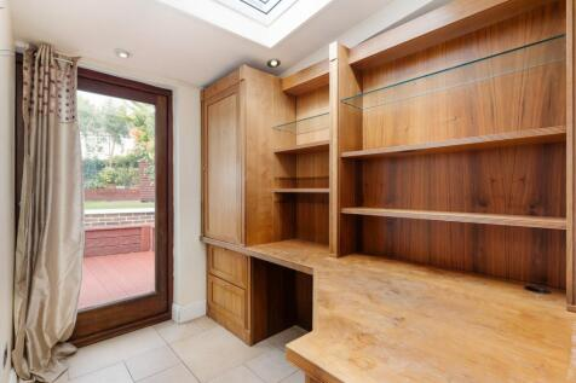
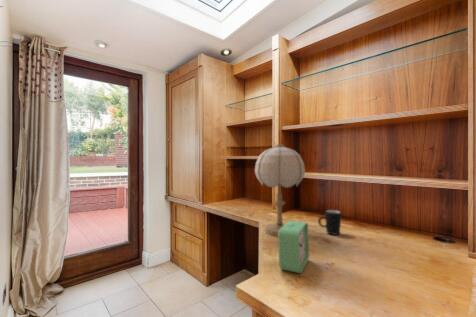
+ mug [317,209,342,236]
+ alarm clock [277,220,310,274]
+ table lamp [254,141,306,237]
